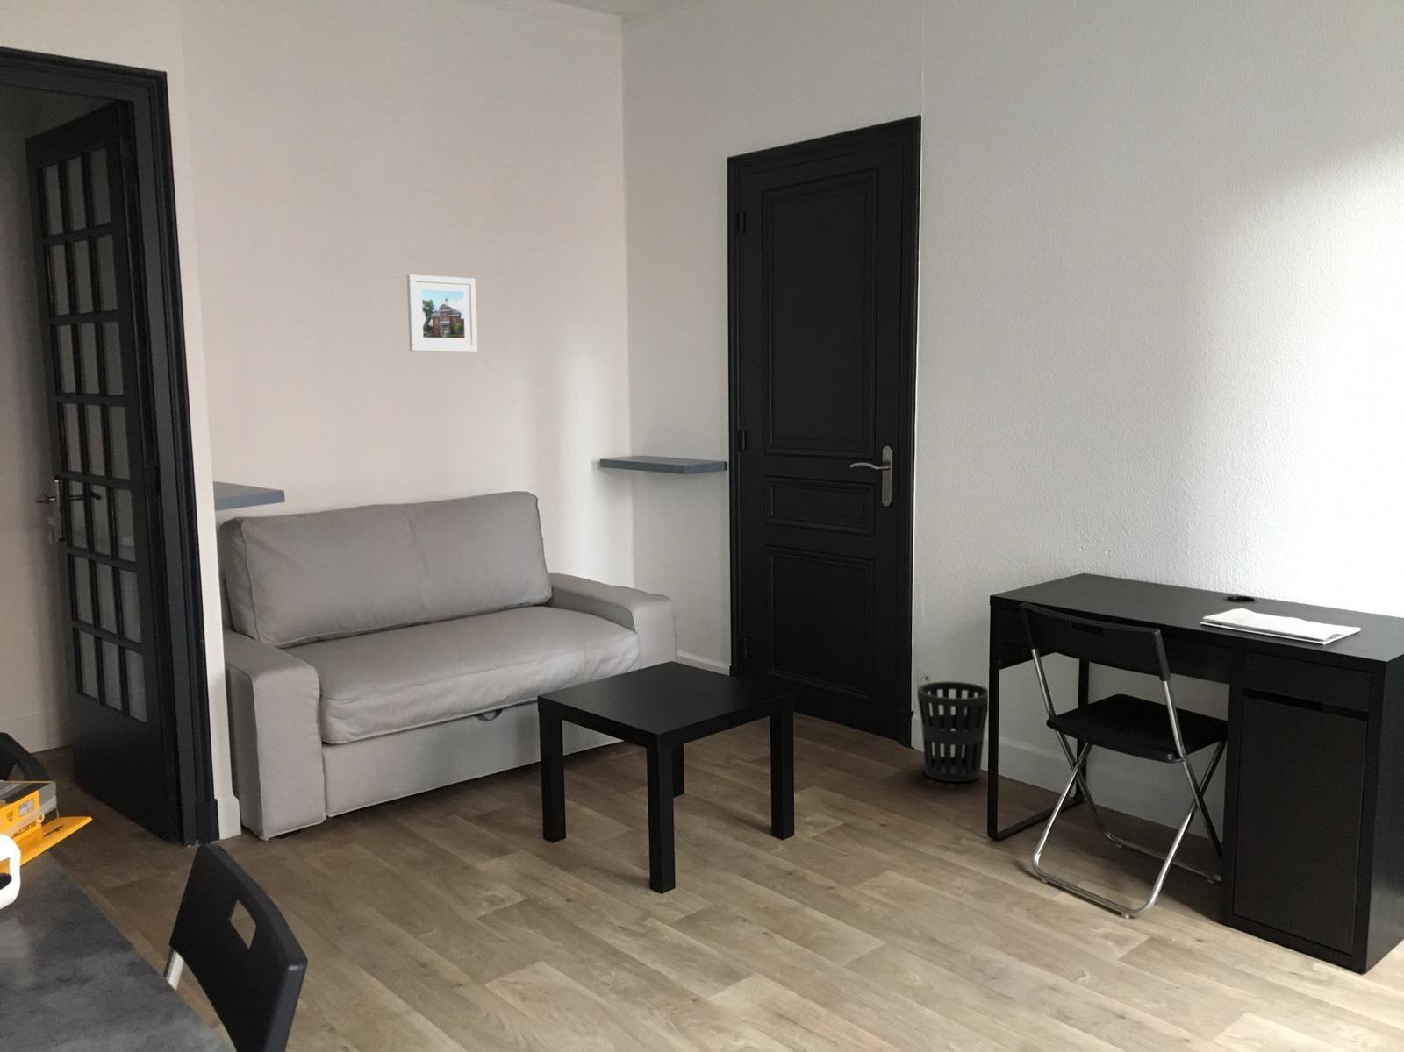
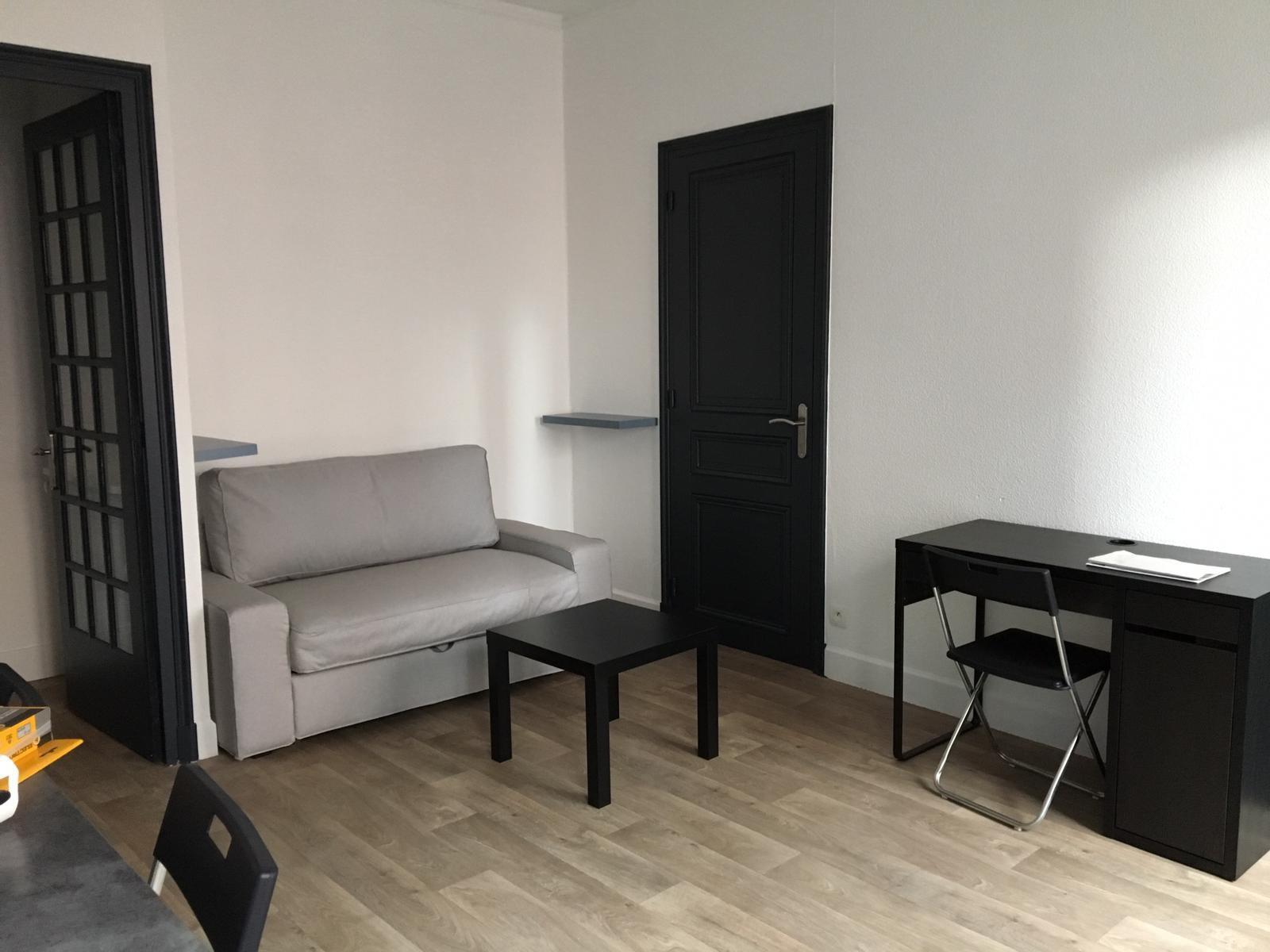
- wastebasket [916,681,989,782]
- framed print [407,274,479,354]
